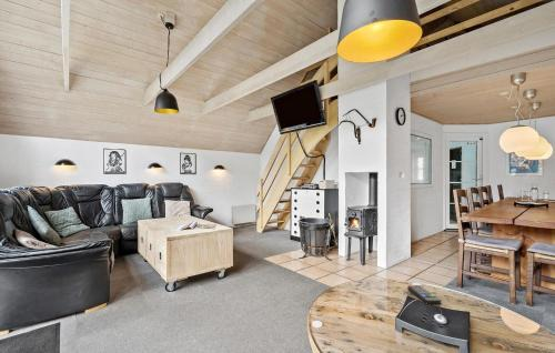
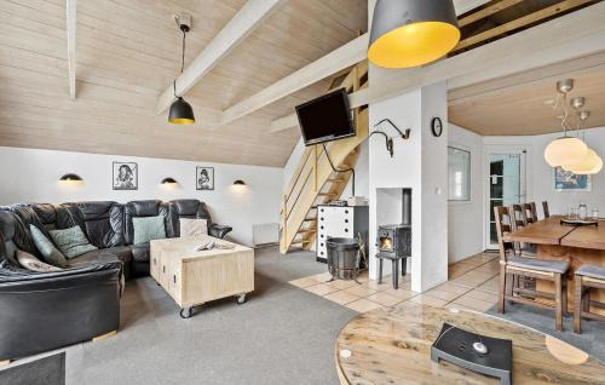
- remote control [406,284,442,305]
